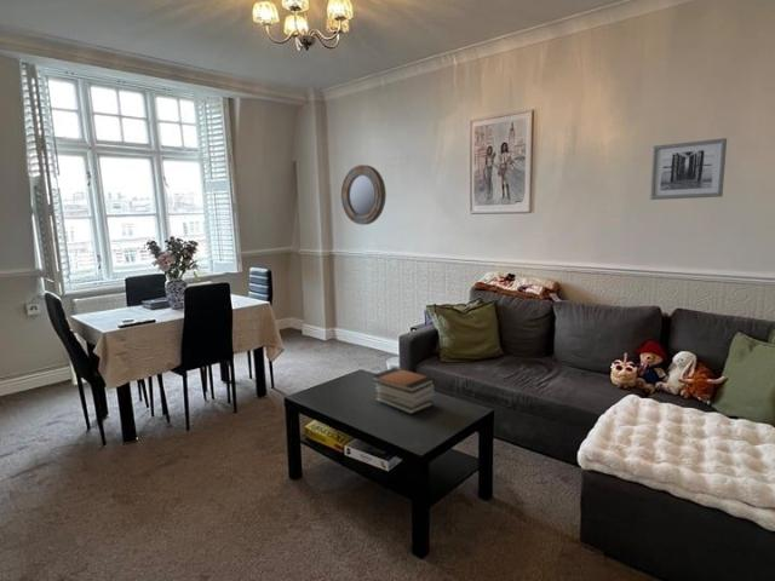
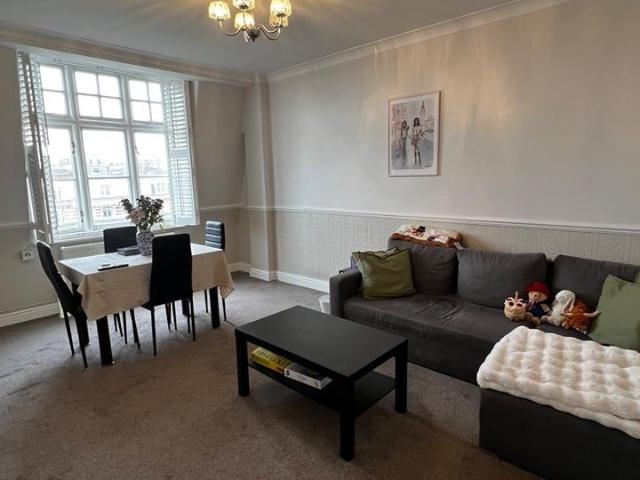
- book stack [371,367,436,415]
- home mirror [340,163,388,226]
- wall art [649,137,728,201]
